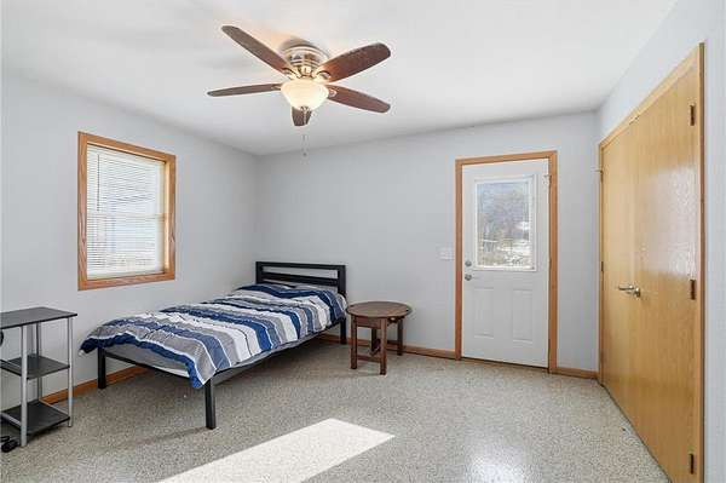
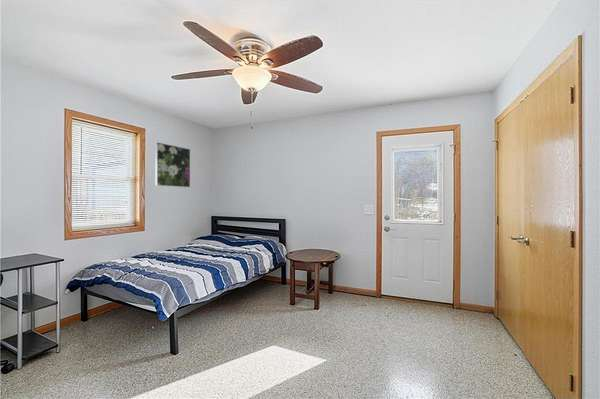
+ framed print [154,141,191,188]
